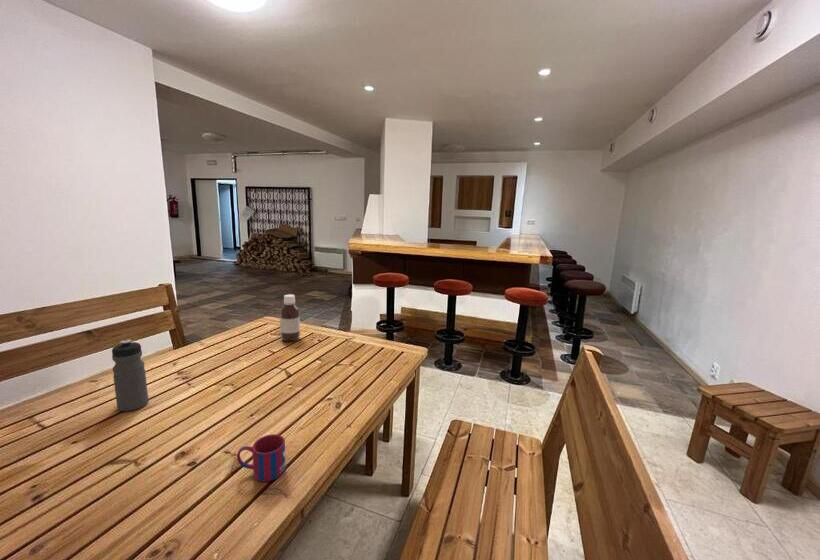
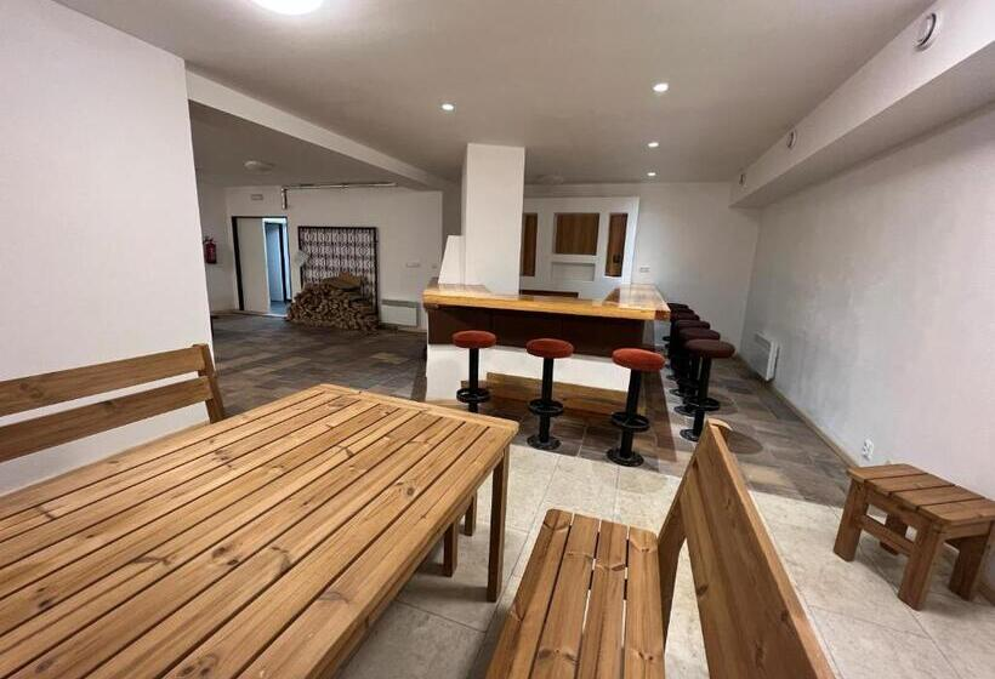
- water bottle [111,339,149,412]
- bottle [279,293,301,342]
- mug [236,433,287,482]
